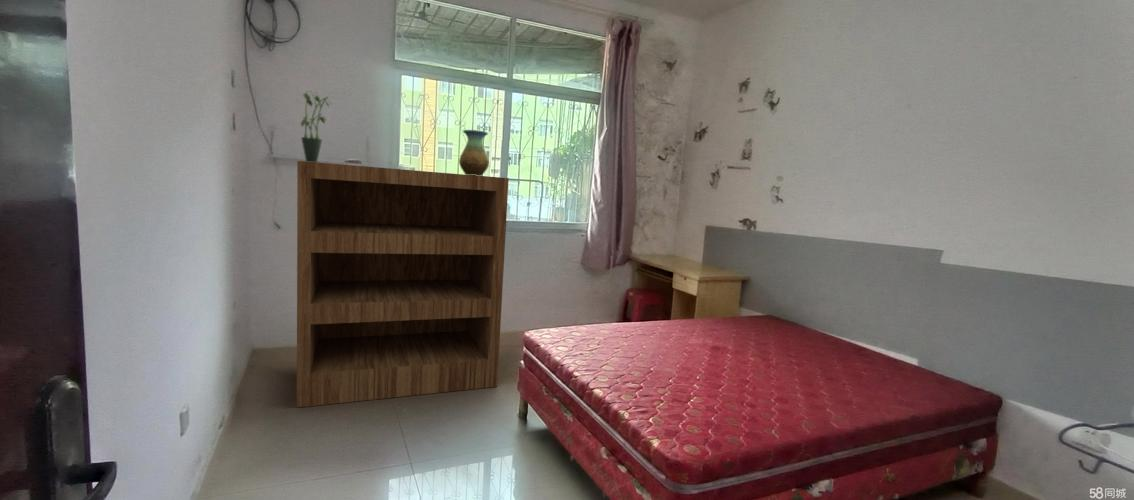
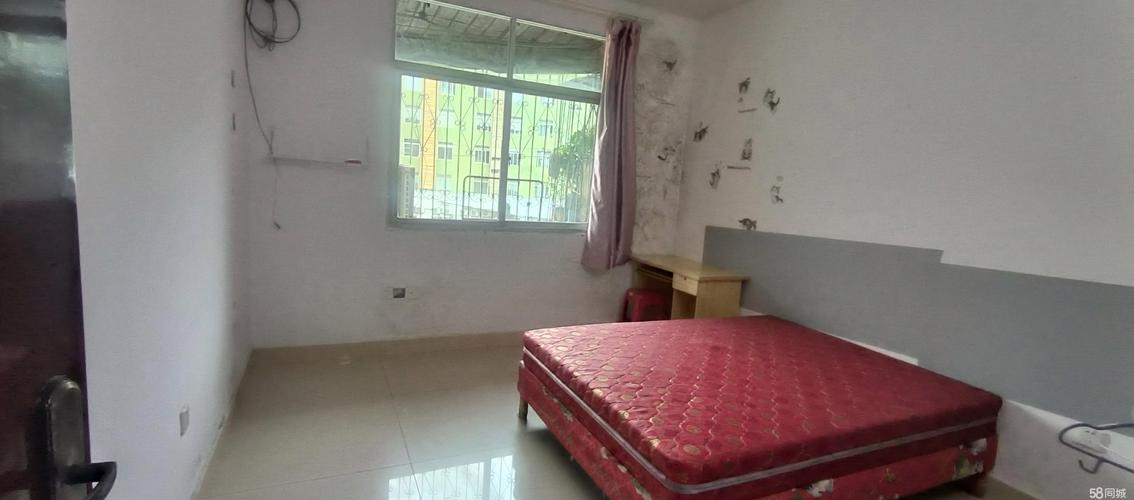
- bookshelf [296,160,510,409]
- vase [458,129,490,176]
- potted plant [300,89,333,162]
